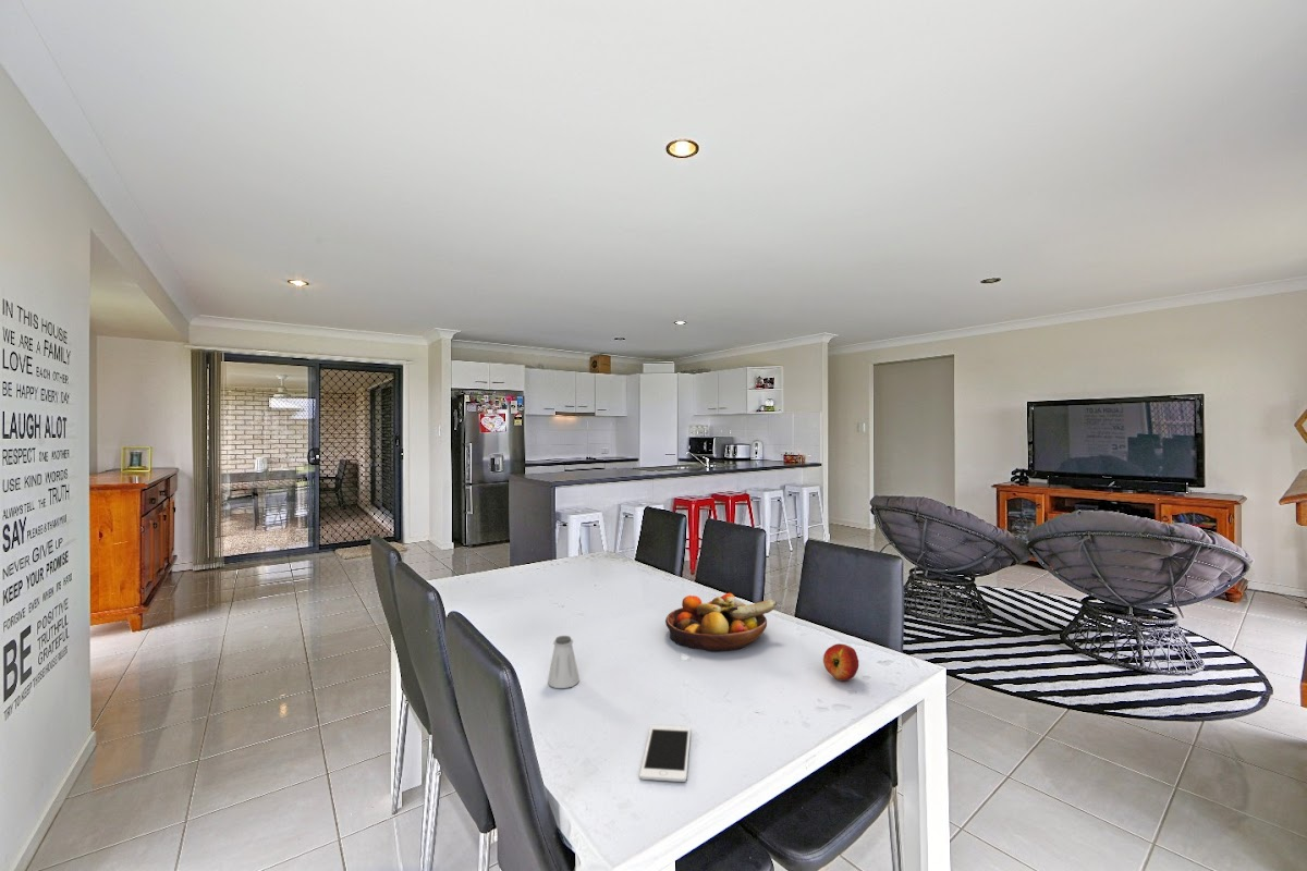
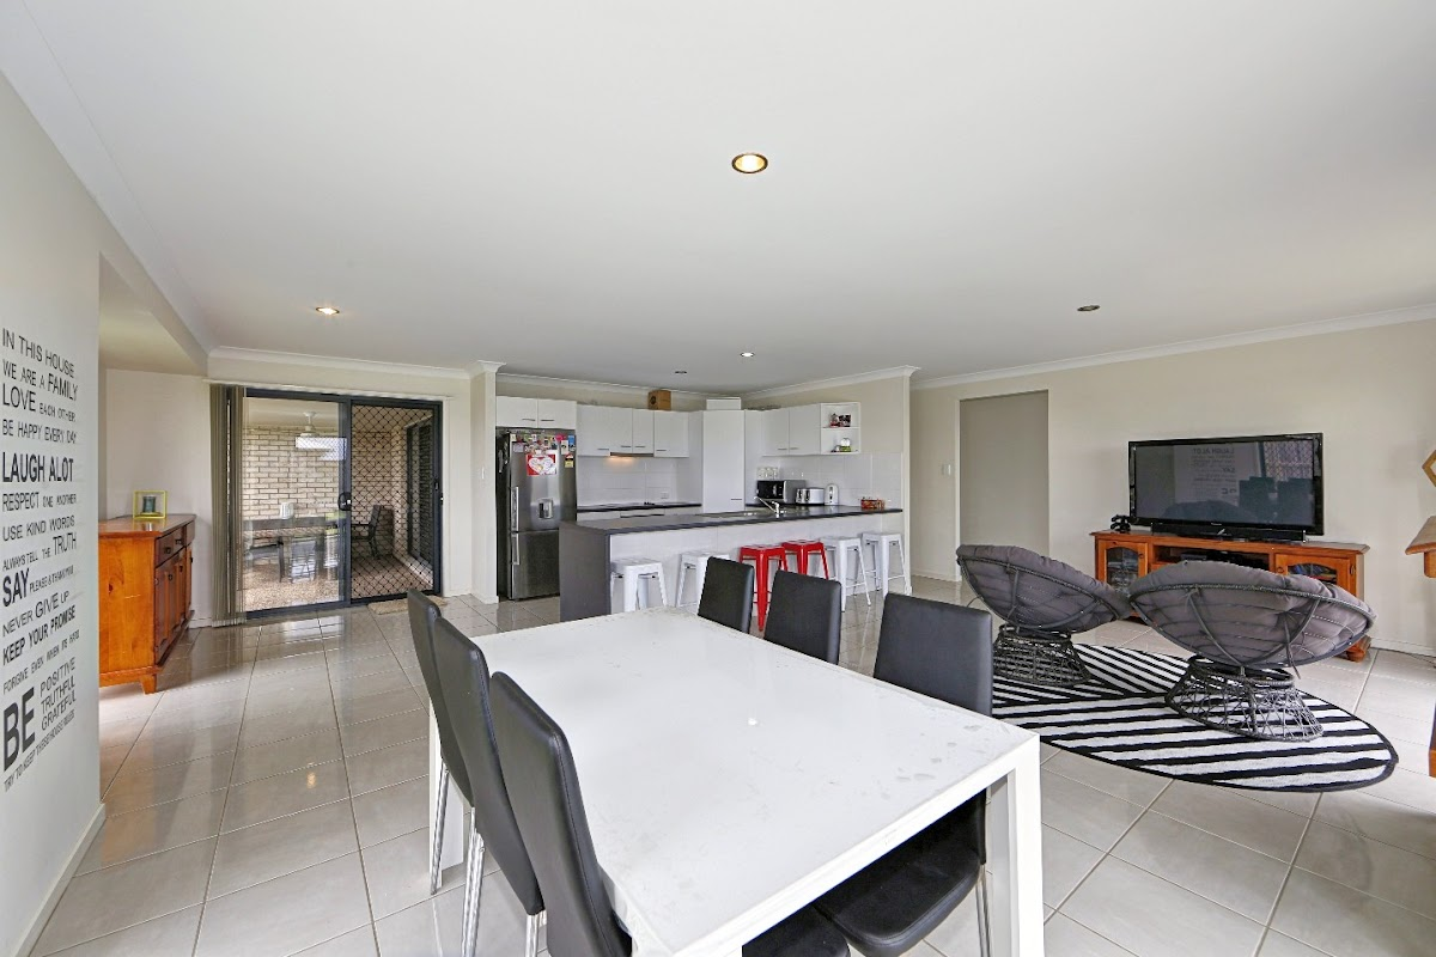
- fruit bowl [664,592,778,652]
- saltshaker [547,635,581,689]
- cell phone [638,724,692,783]
- apple [822,642,859,682]
